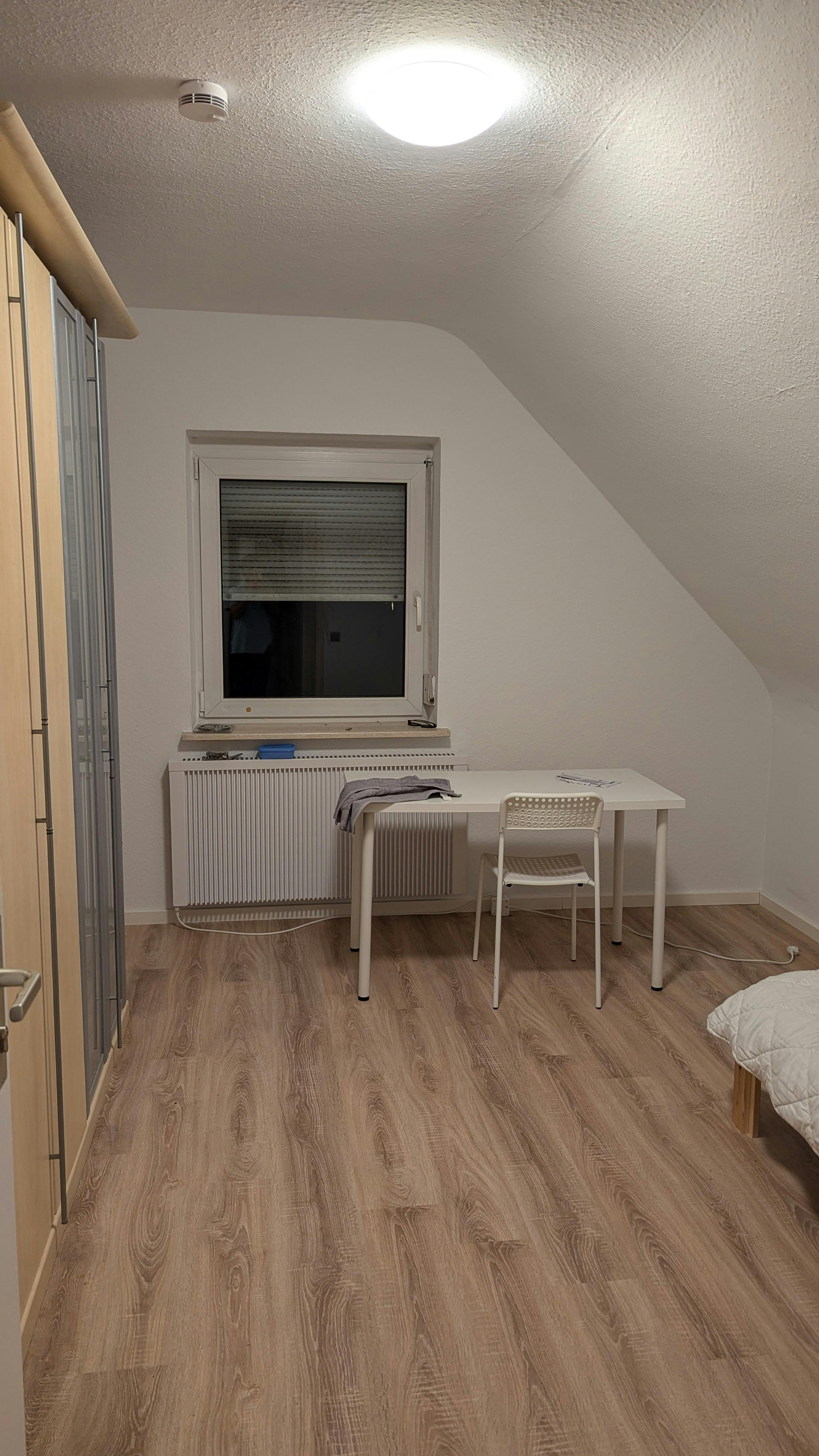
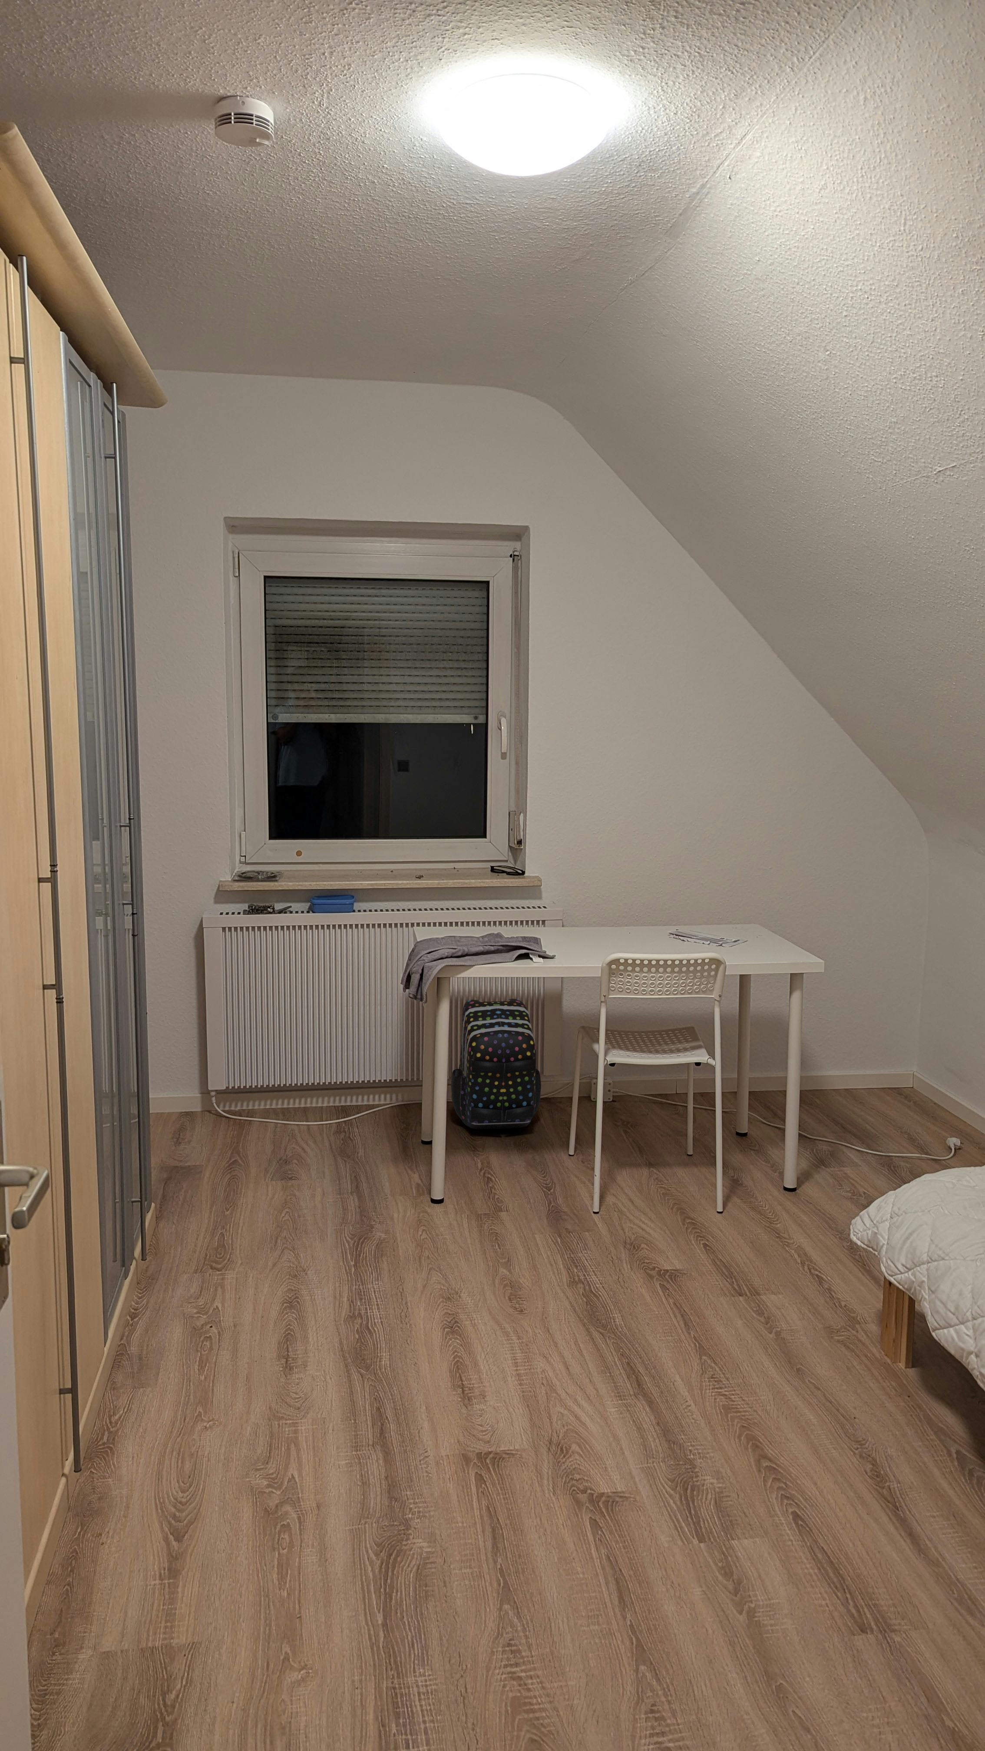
+ backpack [450,998,541,1129]
